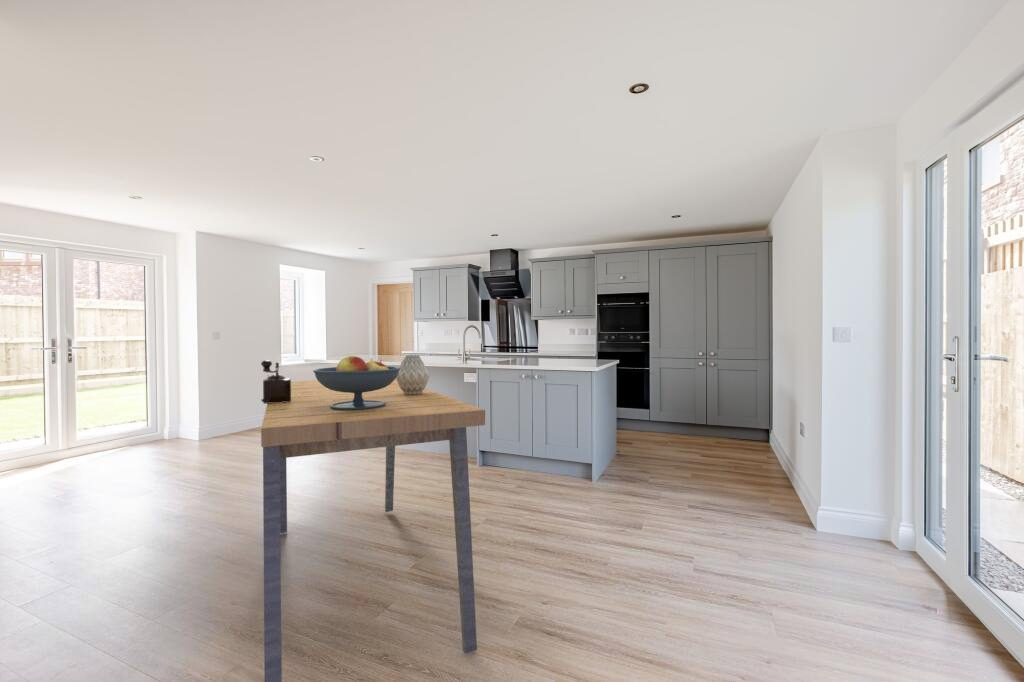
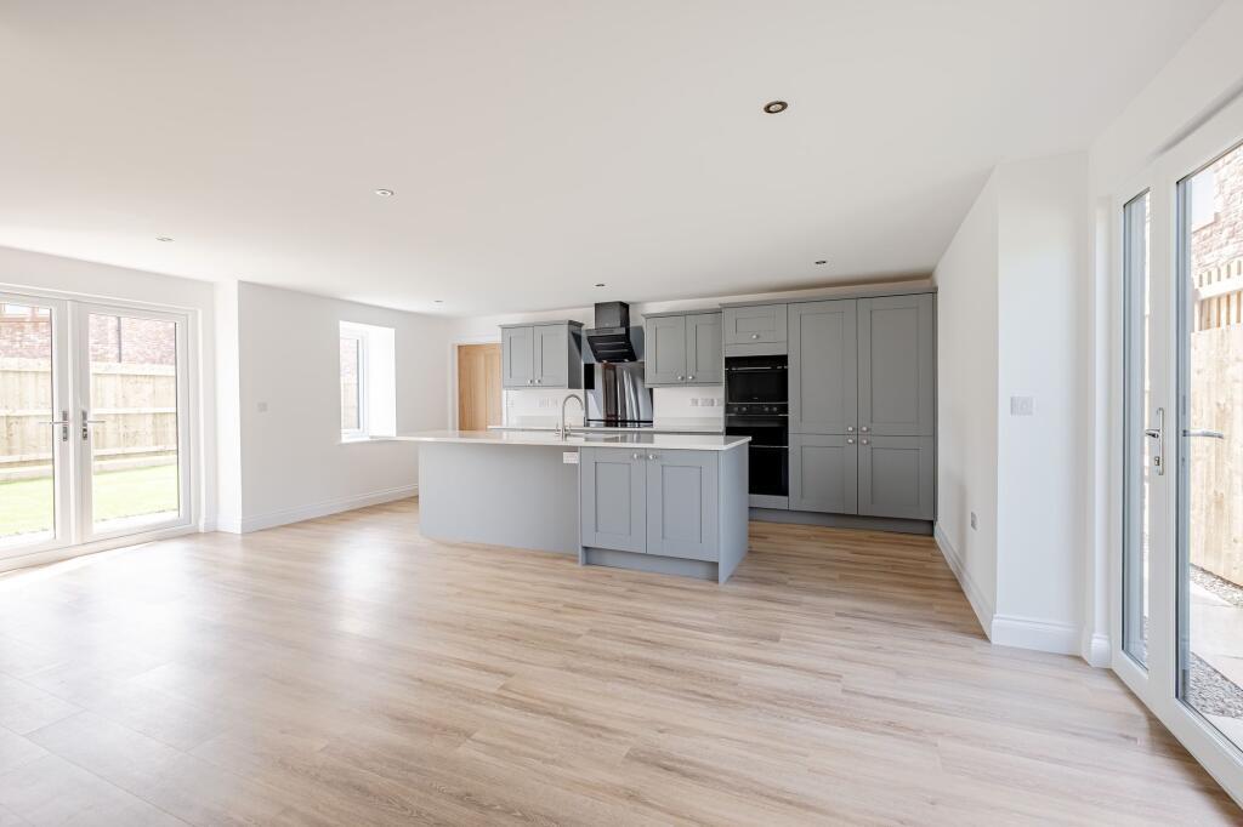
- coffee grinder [260,359,292,405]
- fruit bowl [312,355,400,410]
- dining table [260,379,486,682]
- vase [396,354,431,395]
